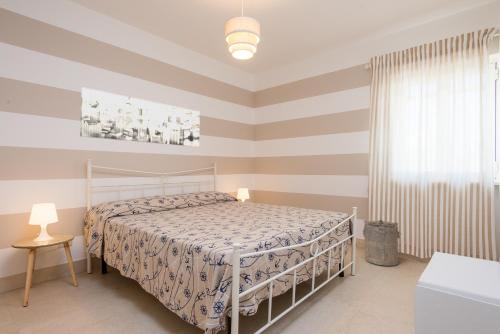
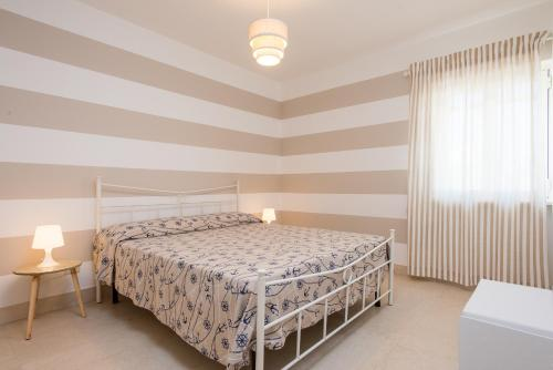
- wall art [79,87,201,148]
- laundry hamper [362,219,402,267]
